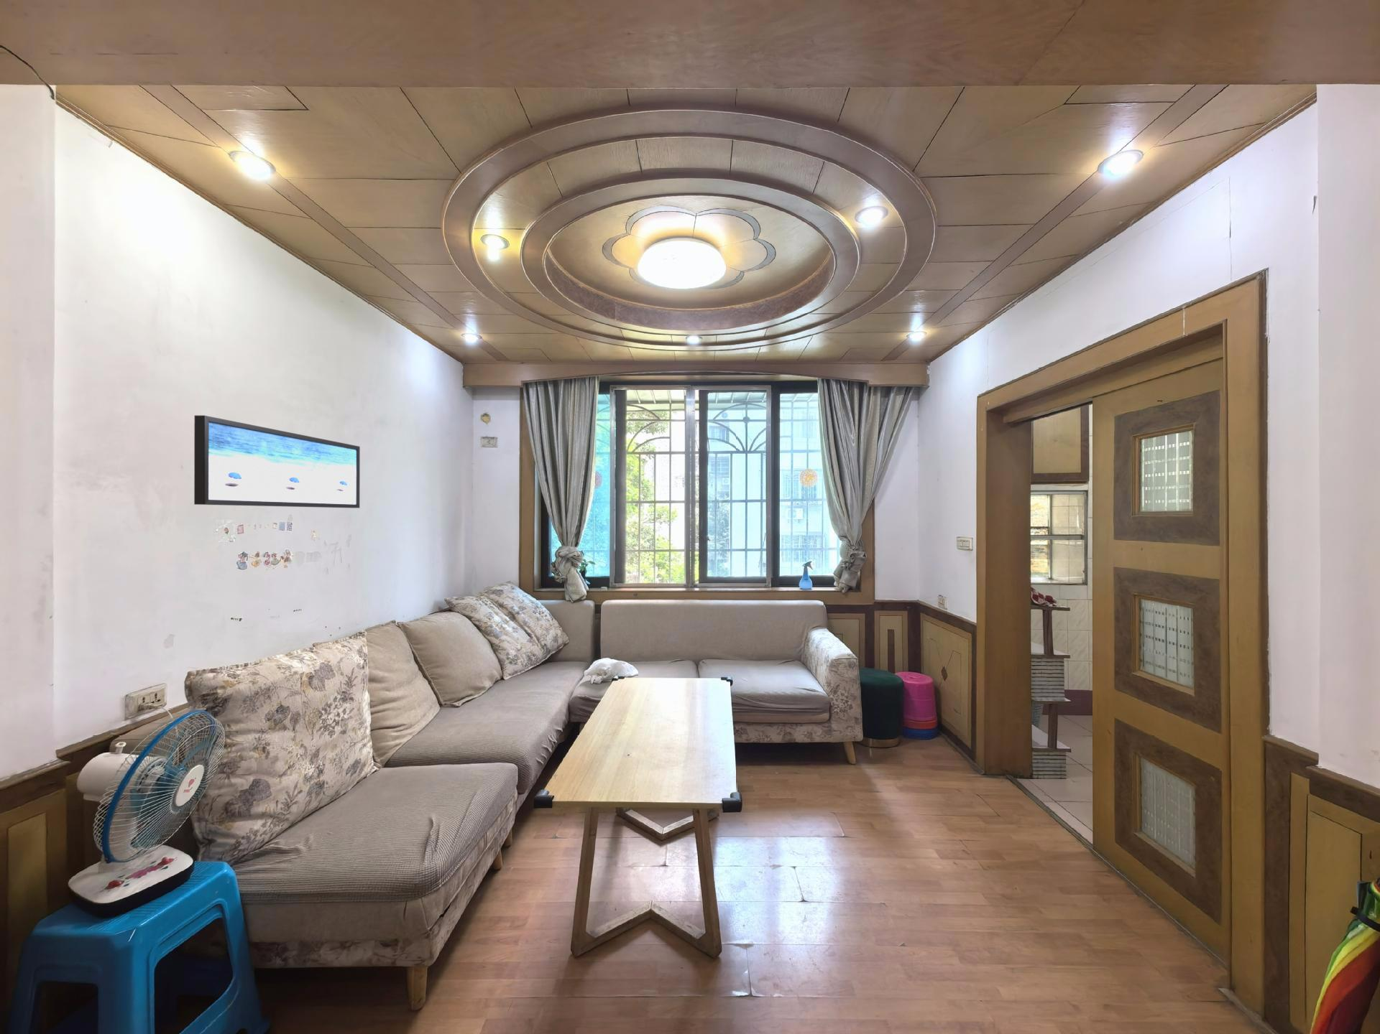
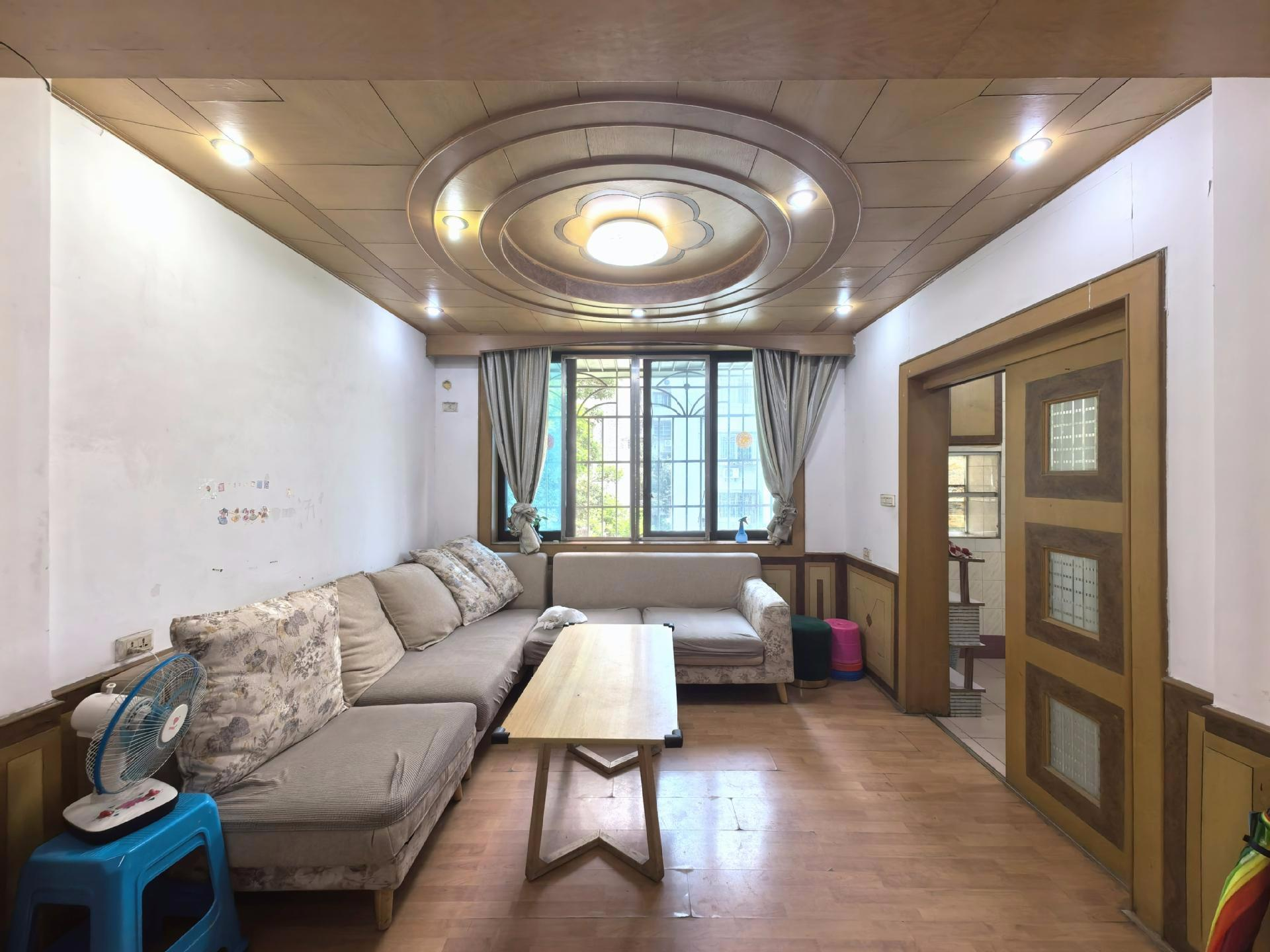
- wall art [193,414,361,508]
